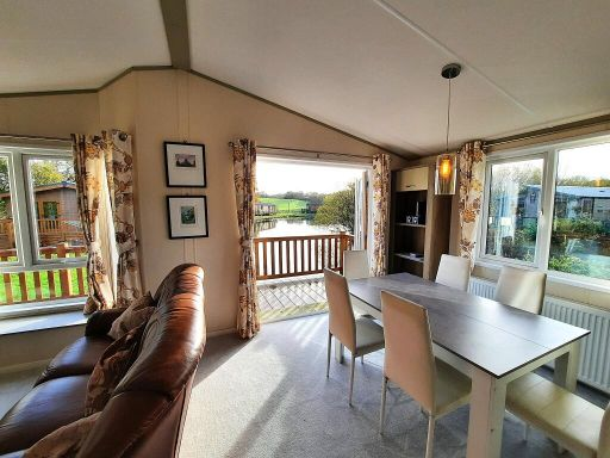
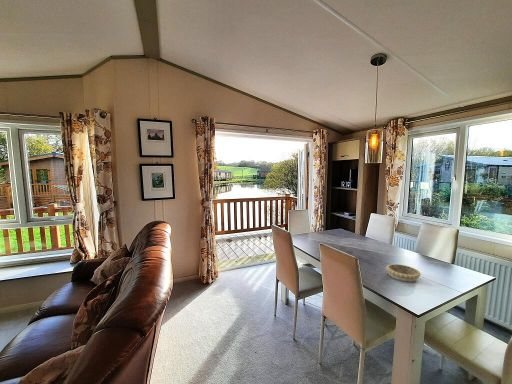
+ decorative bowl [385,263,422,282]
